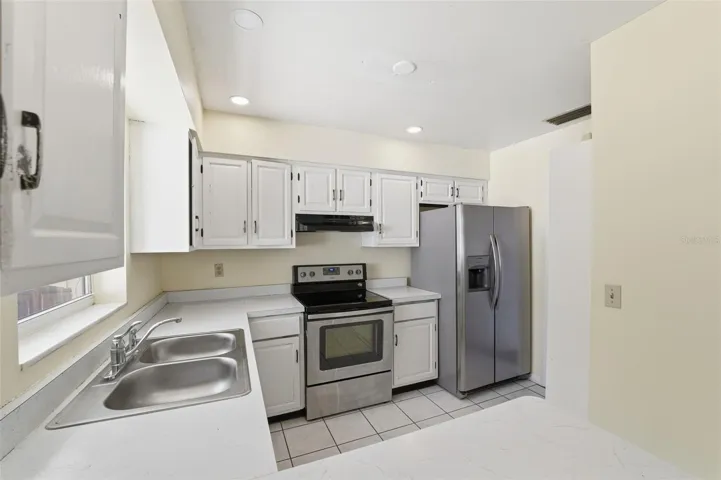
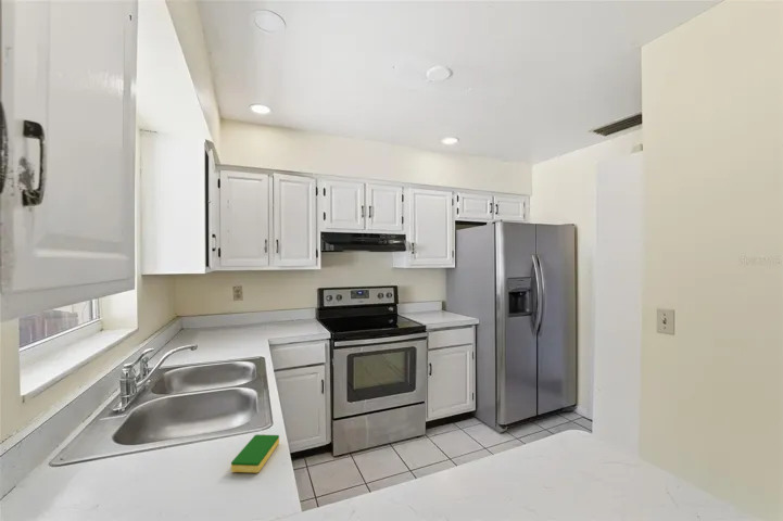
+ dish sponge [230,433,280,473]
